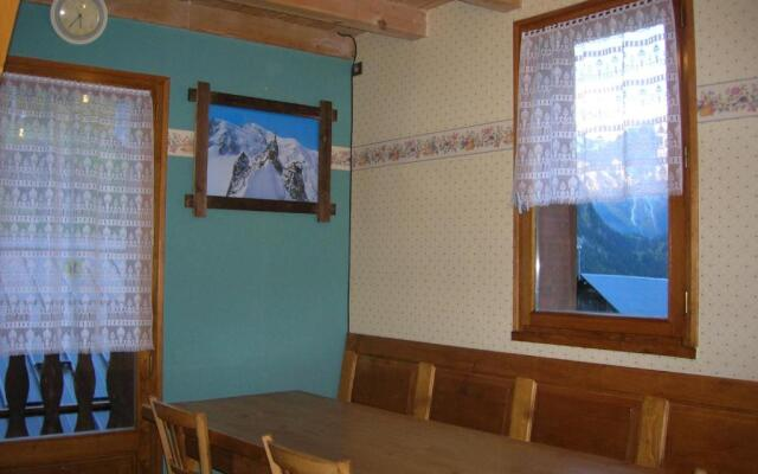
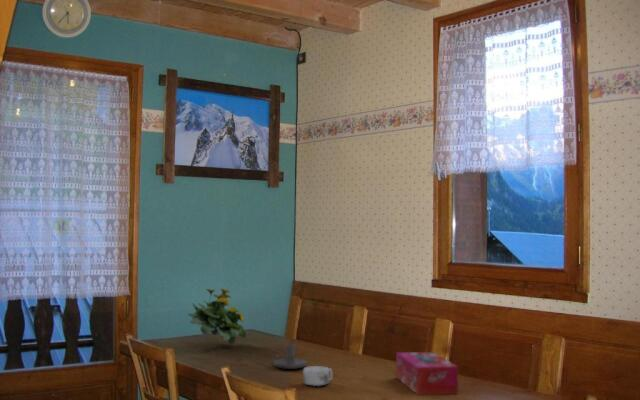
+ tissue box [395,351,459,396]
+ candle holder [271,344,308,370]
+ flowering plant [187,287,248,347]
+ mug [302,365,333,387]
